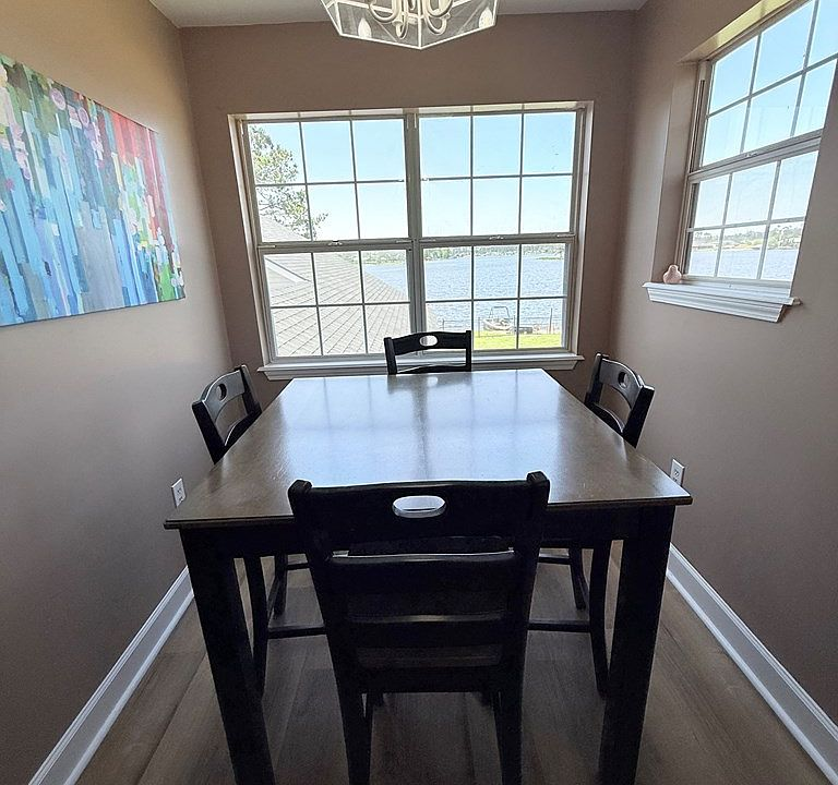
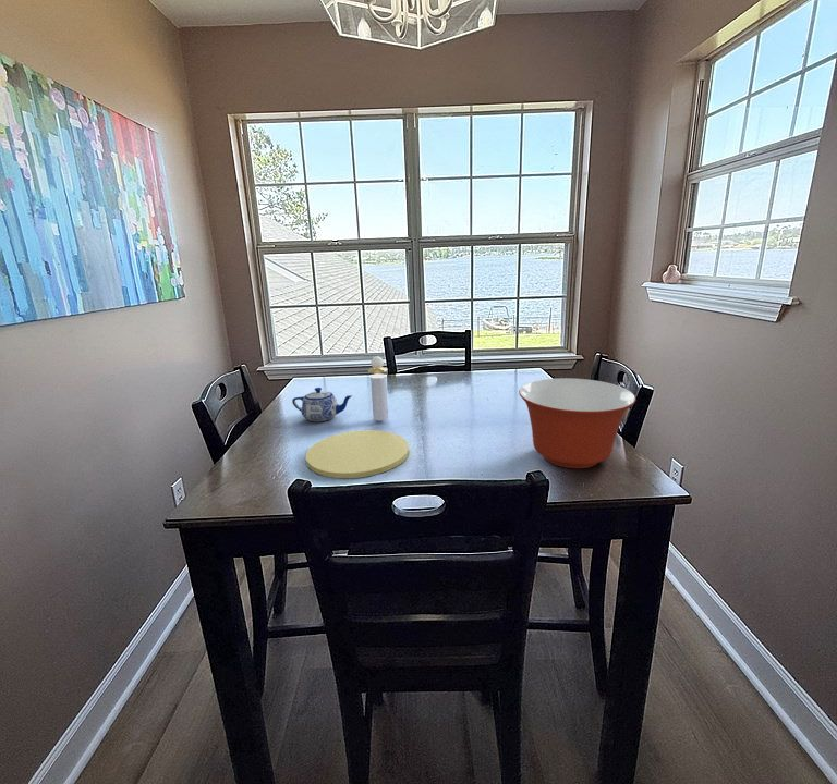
+ perfume bottle [367,356,389,421]
+ mixing bowl [518,378,638,469]
+ teapot [291,387,353,422]
+ plate [305,429,410,479]
